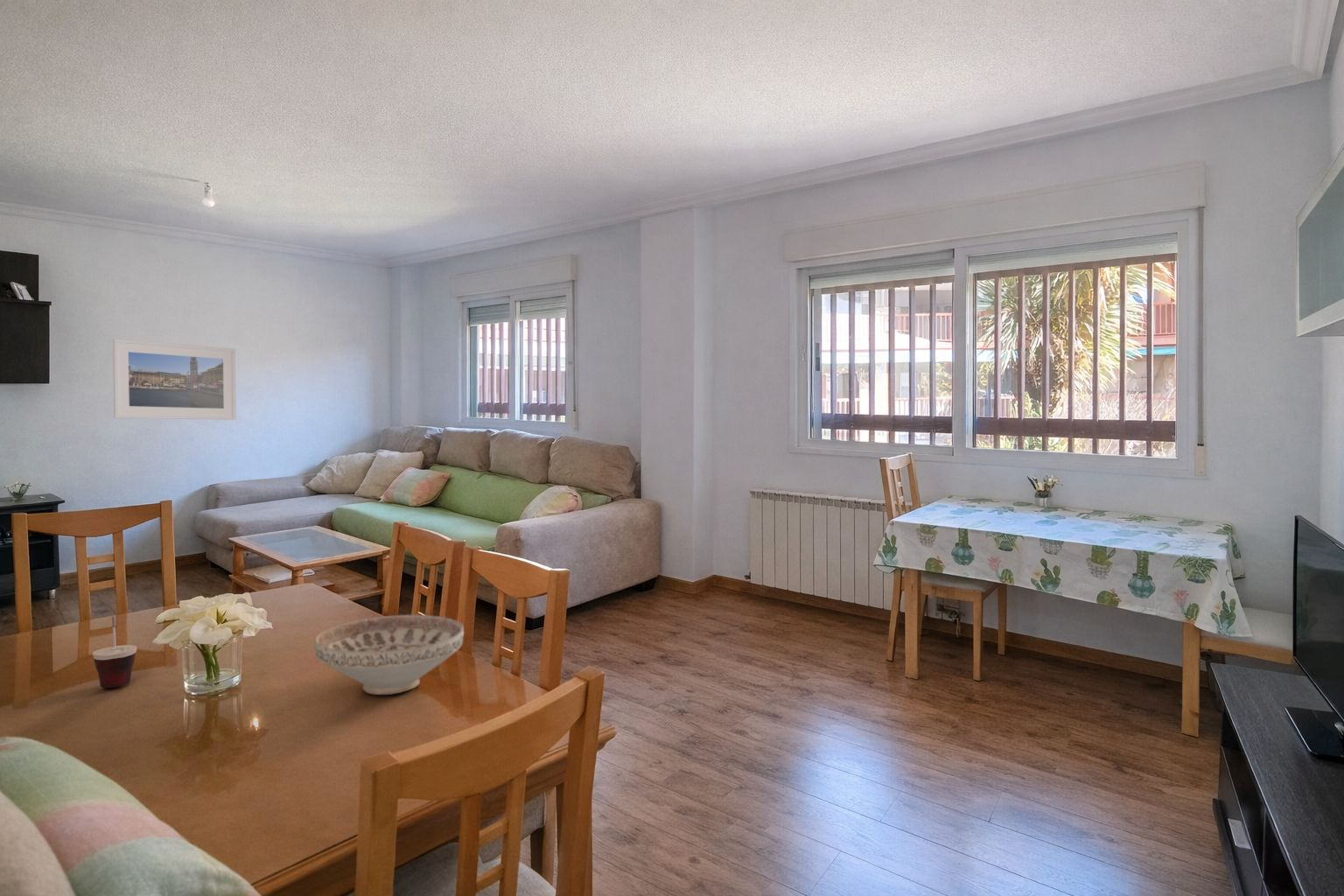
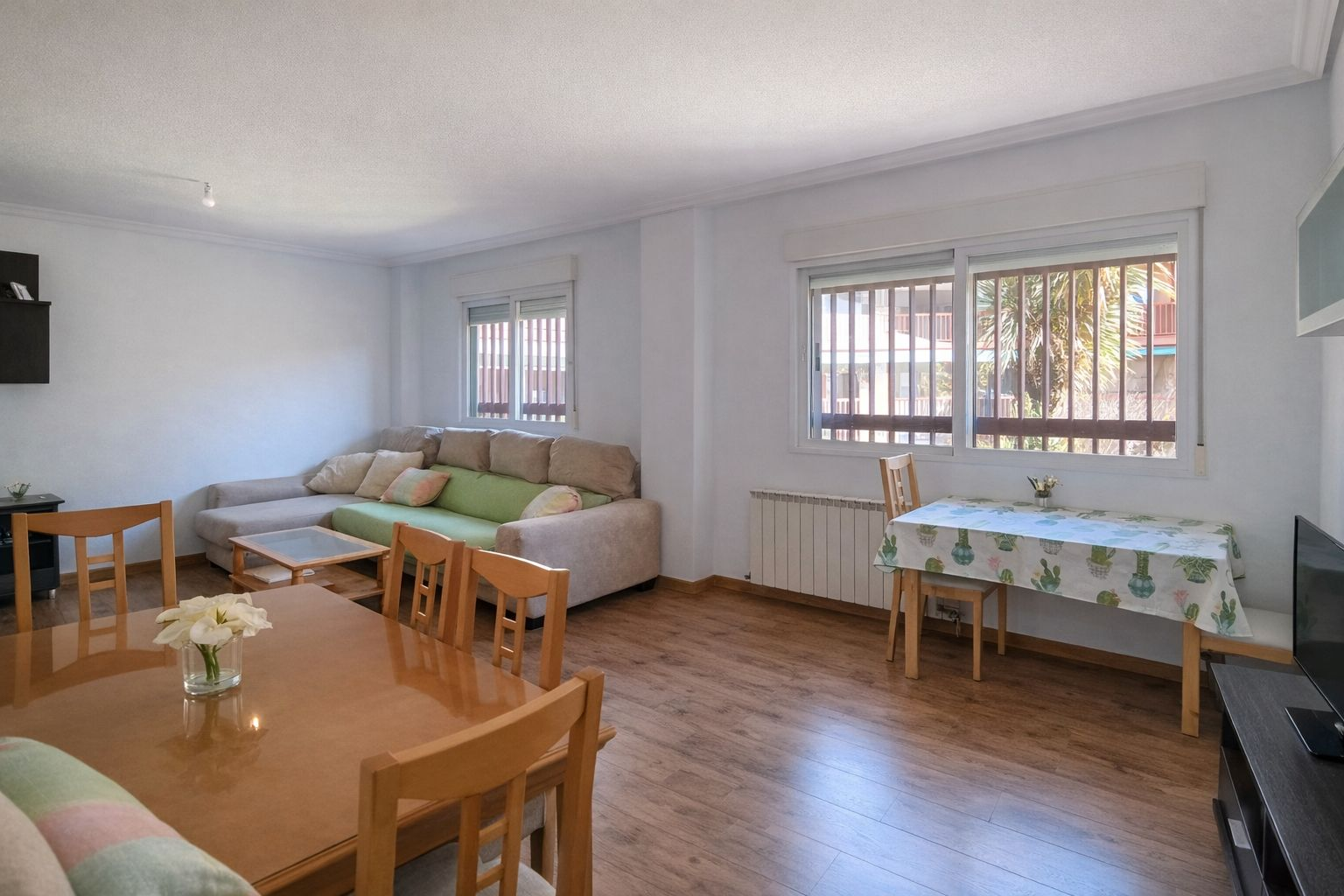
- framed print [112,338,237,421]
- cup [92,616,137,689]
- decorative bowl [314,614,465,696]
